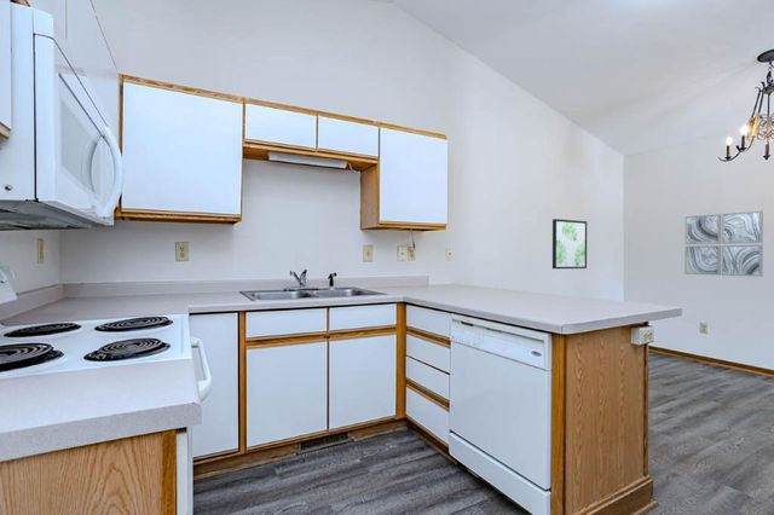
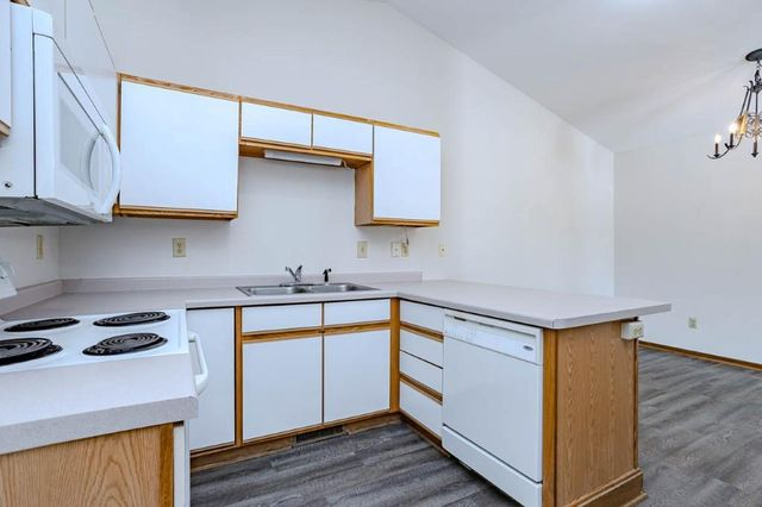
- wall art [551,218,588,270]
- wall art [683,209,764,278]
